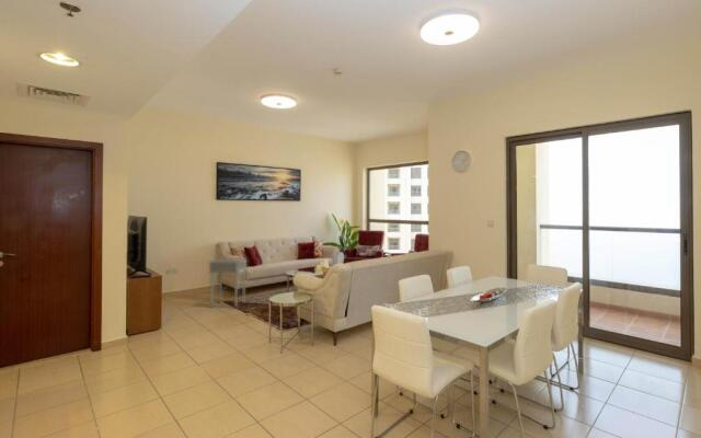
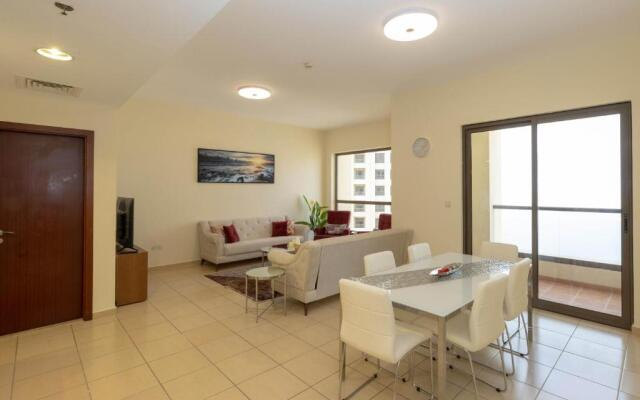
- side table [207,258,249,309]
